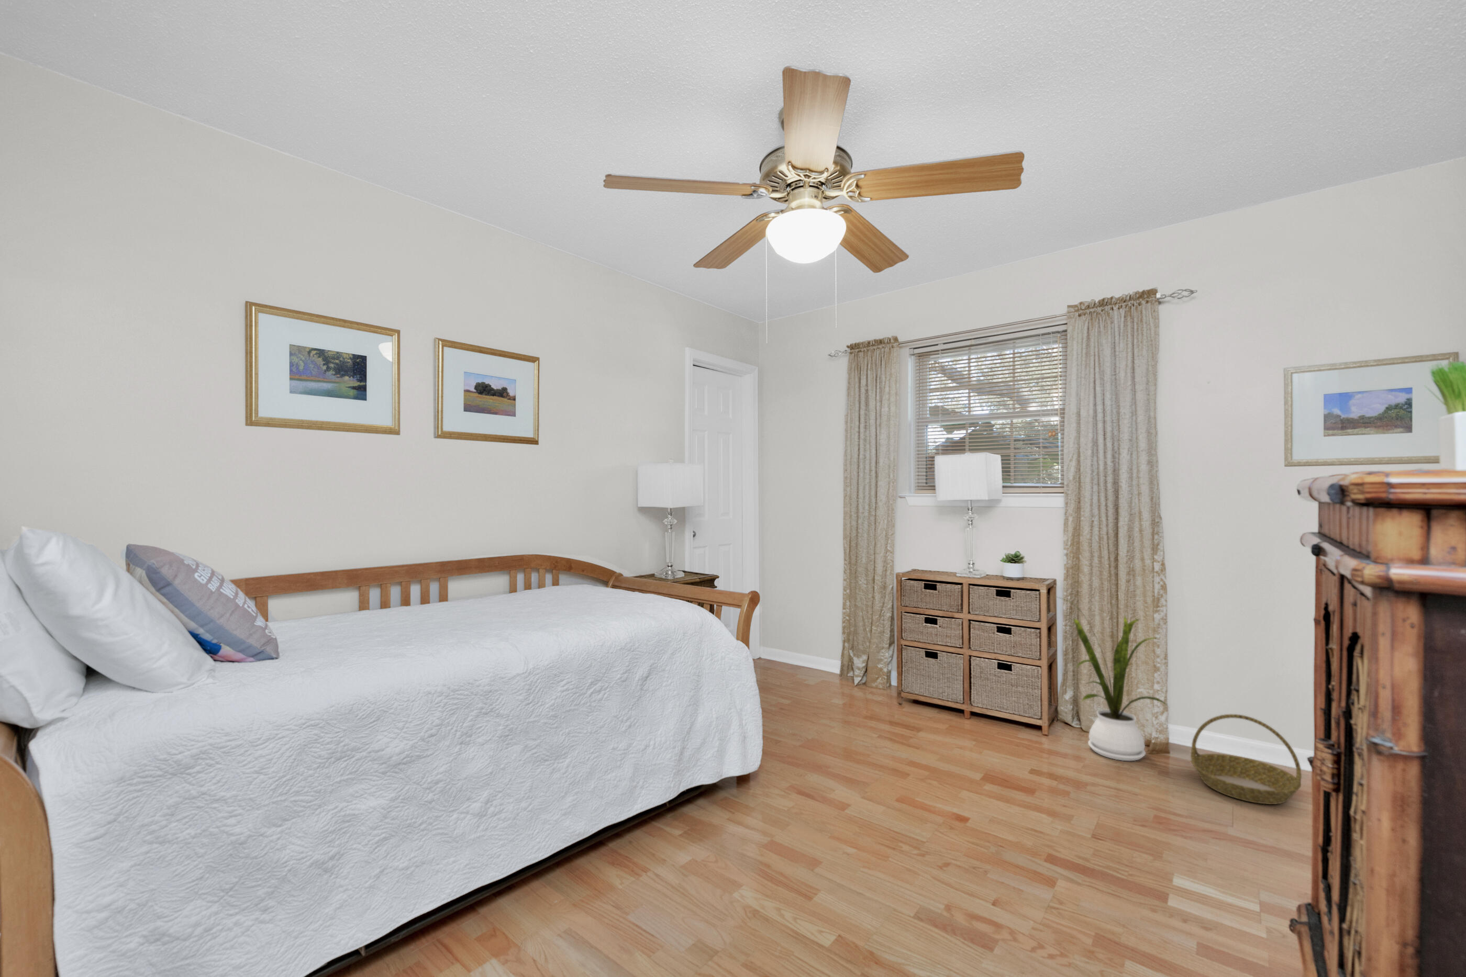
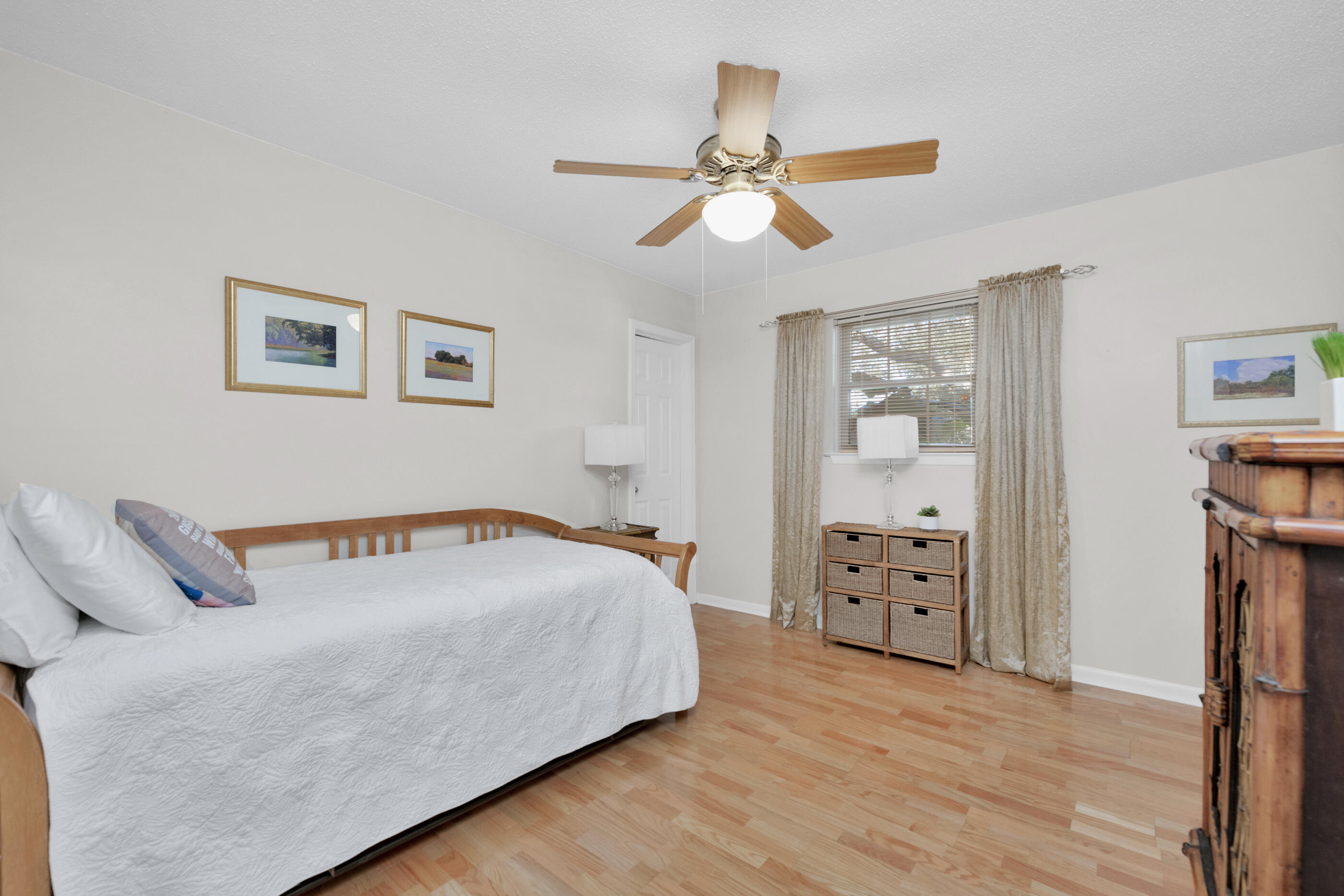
- house plant [1057,596,1170,761]
- basket [1190,714,1302,805]
